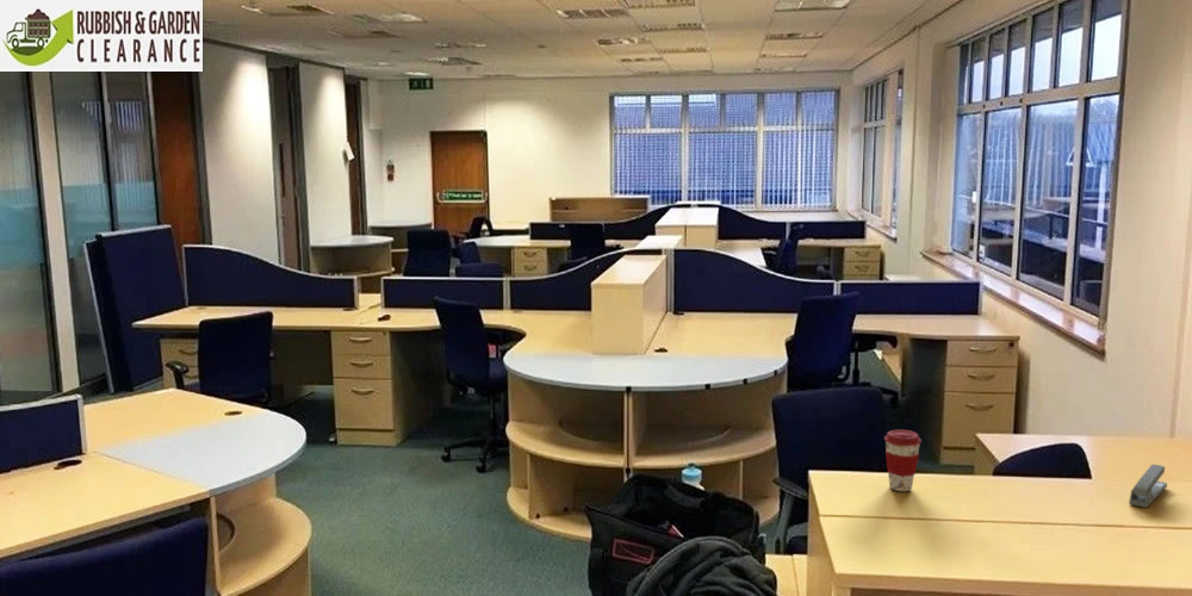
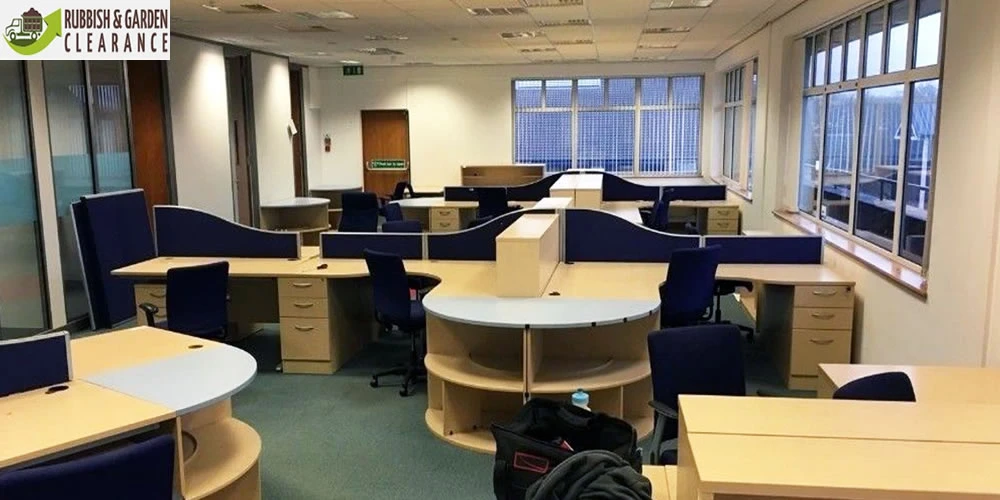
- stapler [1128,462,1168,509]
- coffee cup [883,429,923,492]
